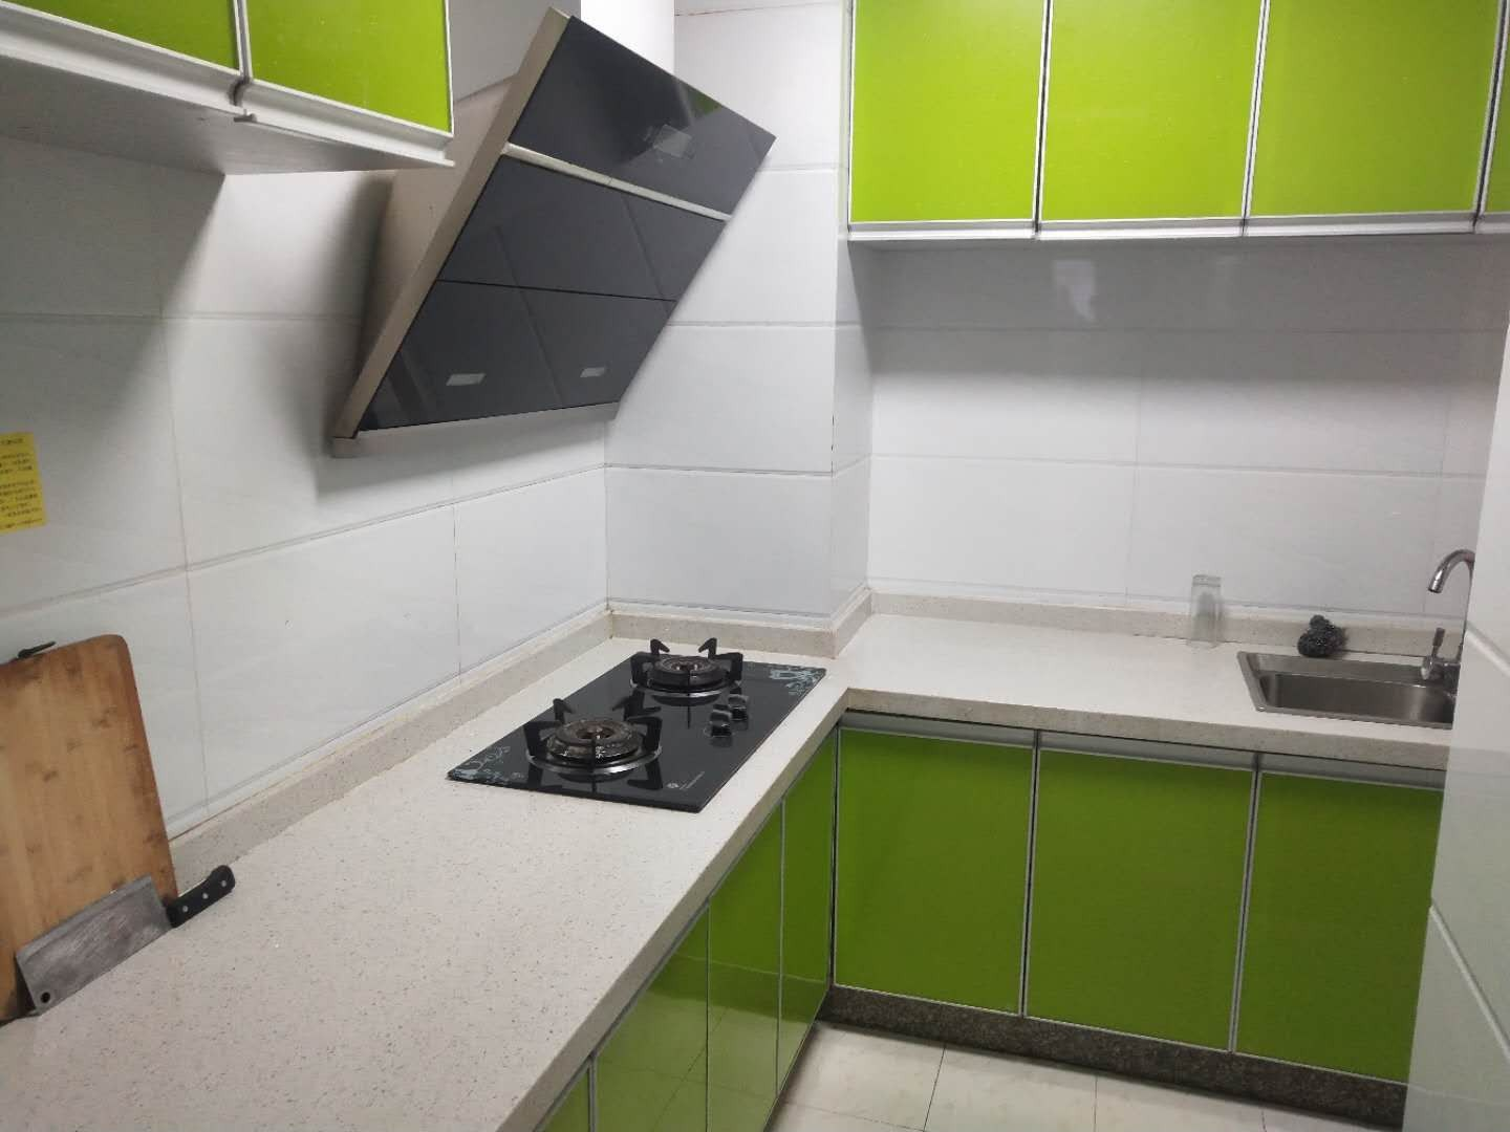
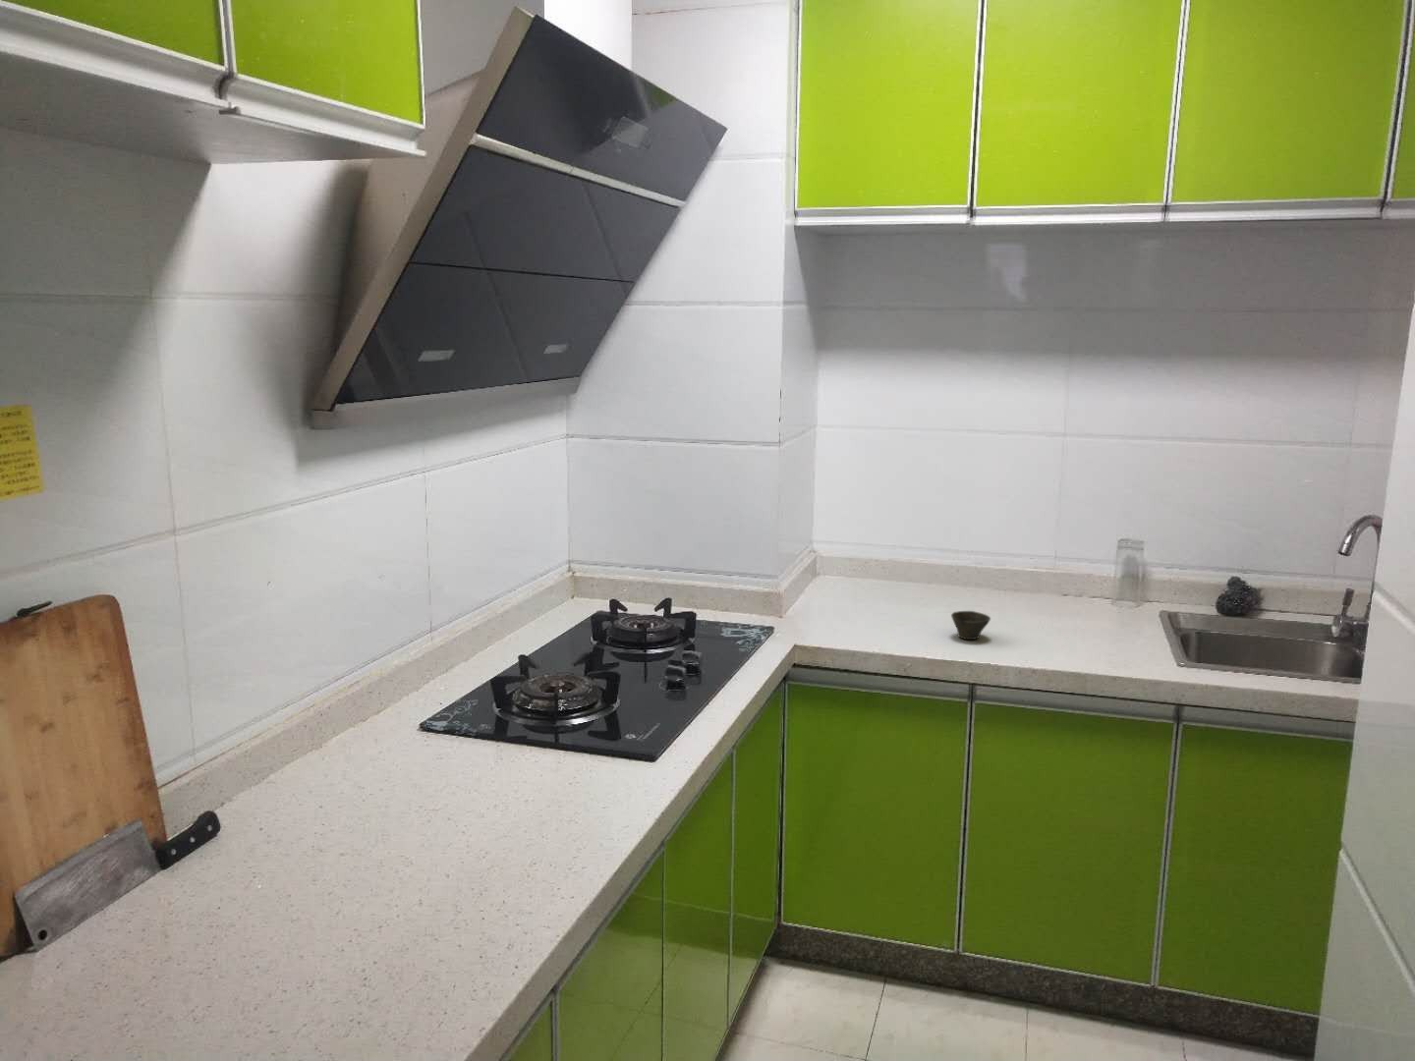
+ cup [950,610,992,641]
